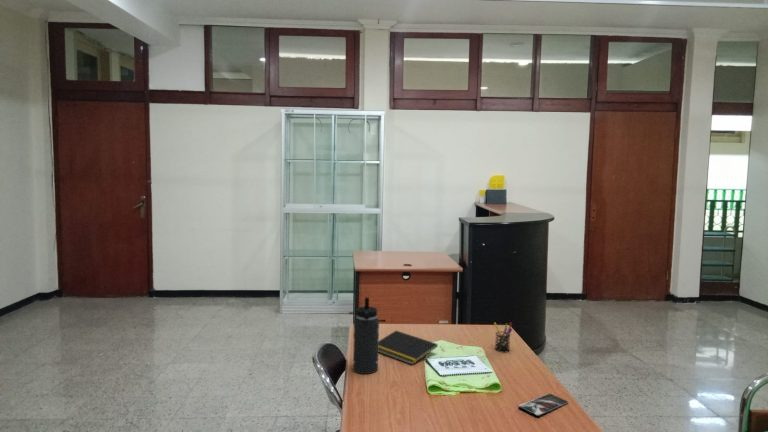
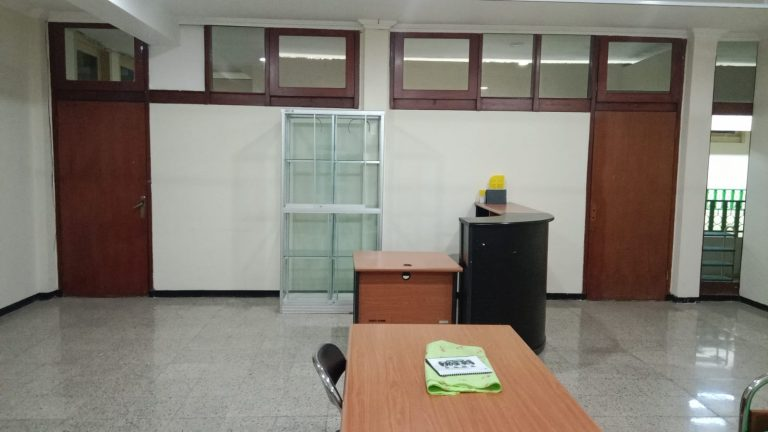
- smartphone [517,393,569,418]
- notepad [378,330,439,366]
- pen holder [493,322,513,354]
- thermos bottle [352,297,380,375]
